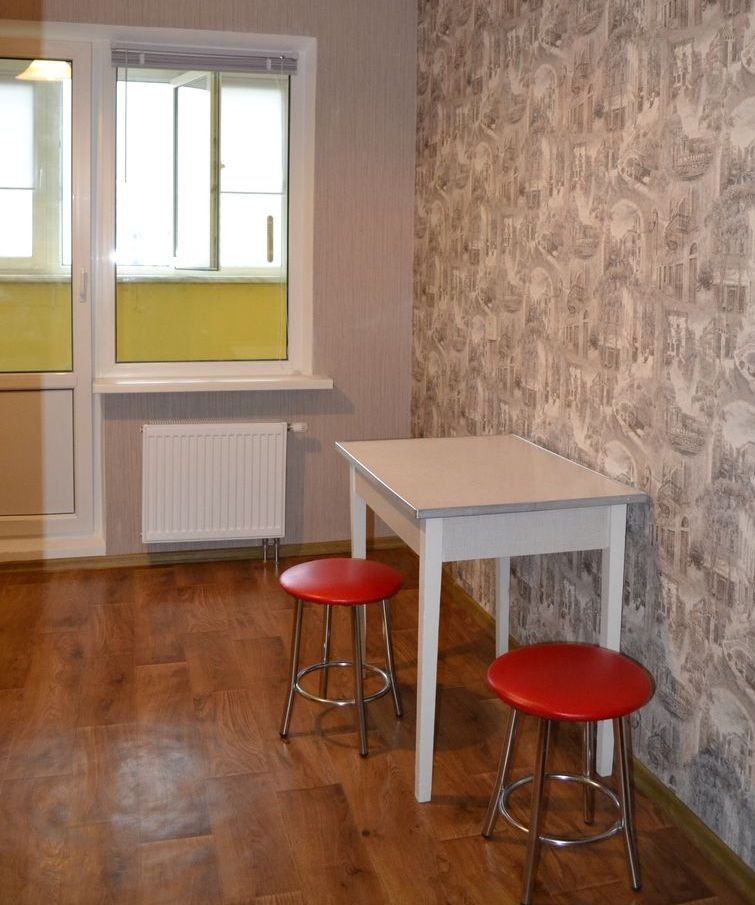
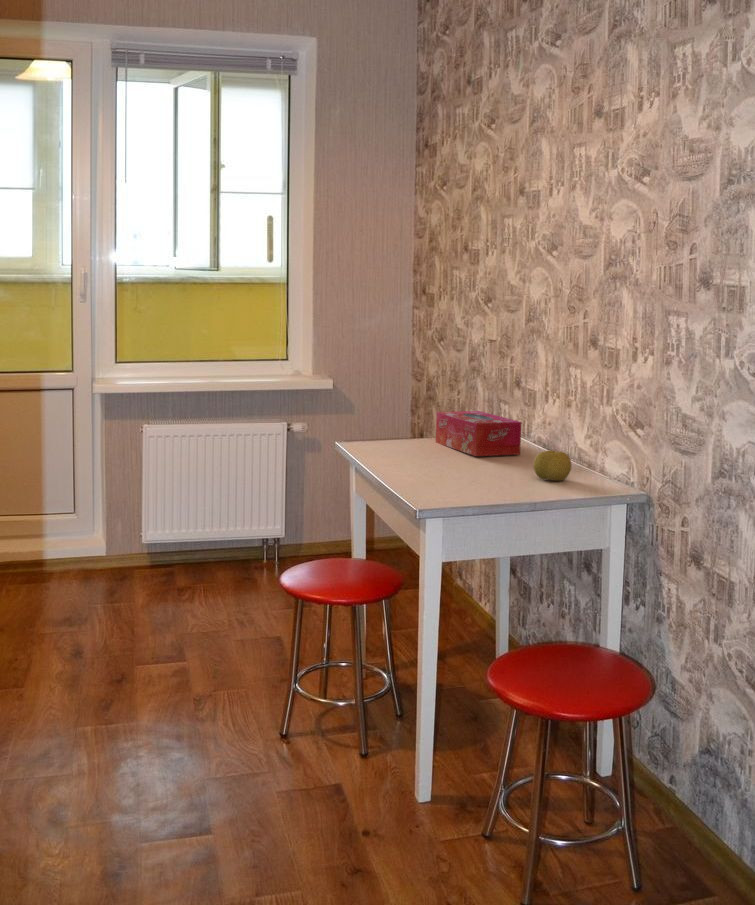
+ tissue box [435,410,523,457]
+ fruit [532,449,572,482]
